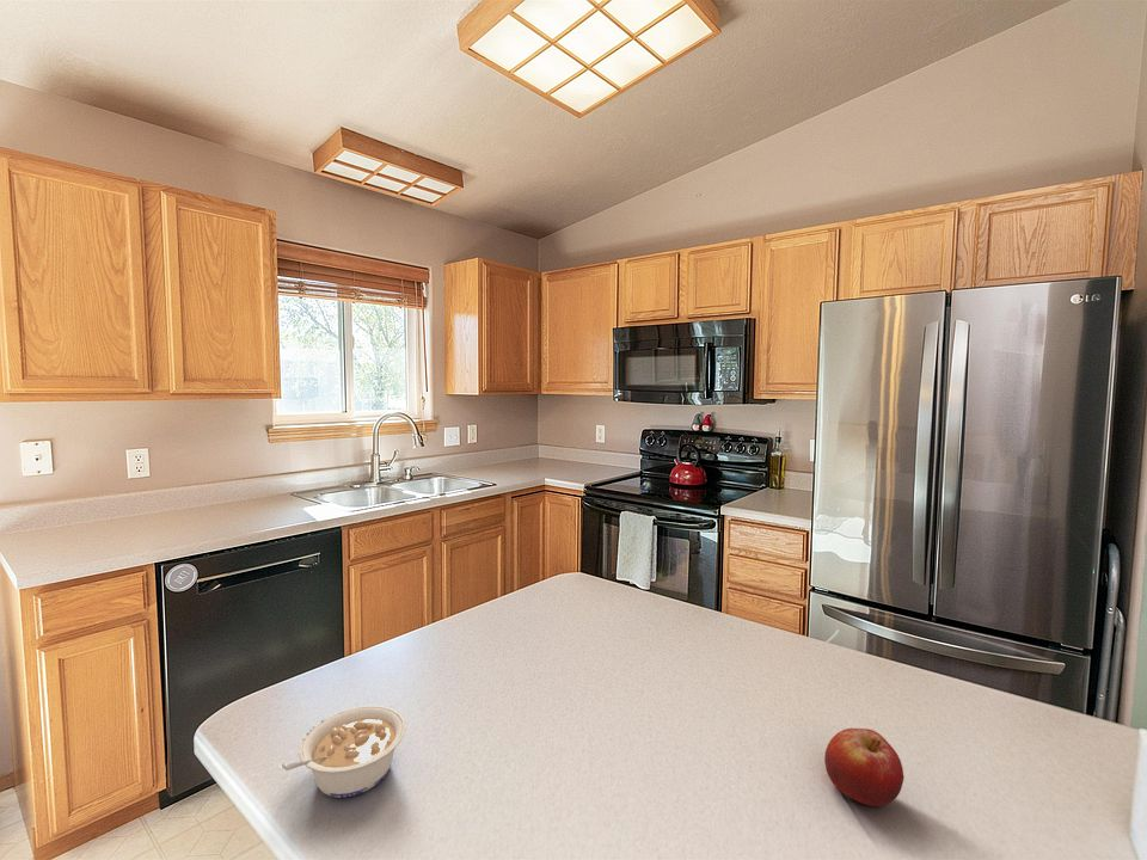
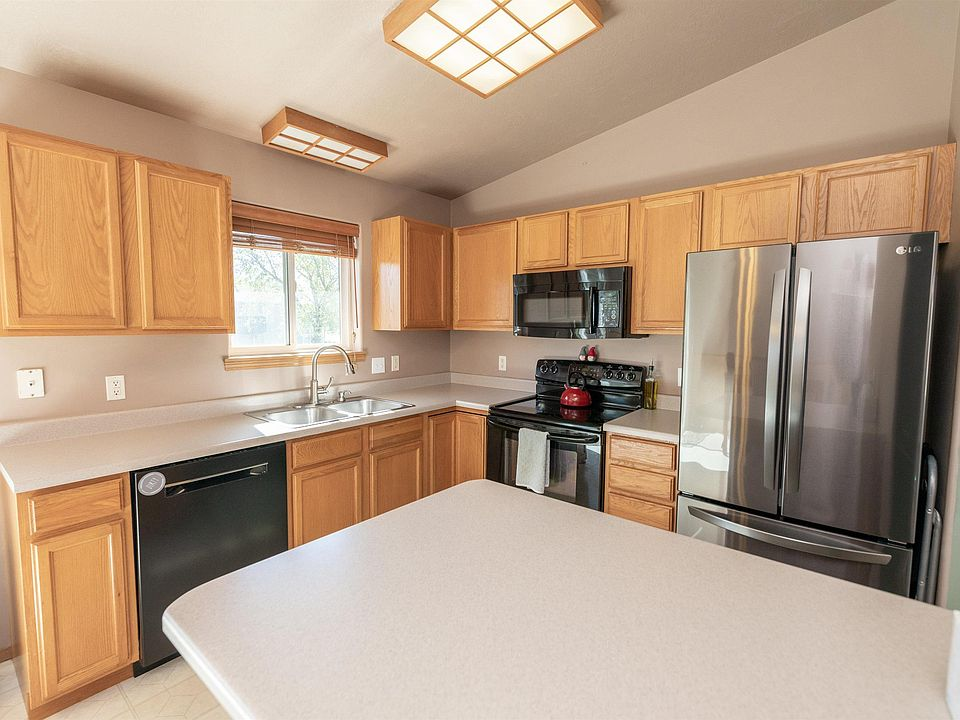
- fruit [823,727,906,807]
- legume [278,705,406,799]
